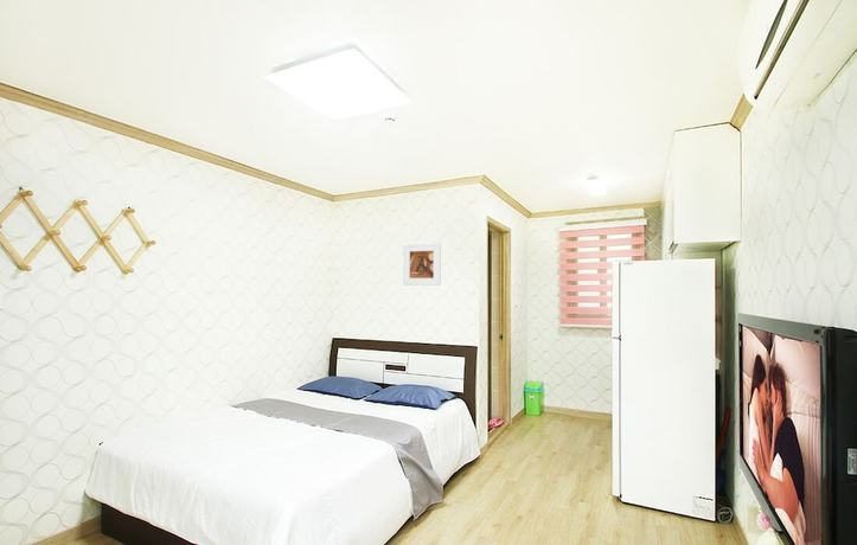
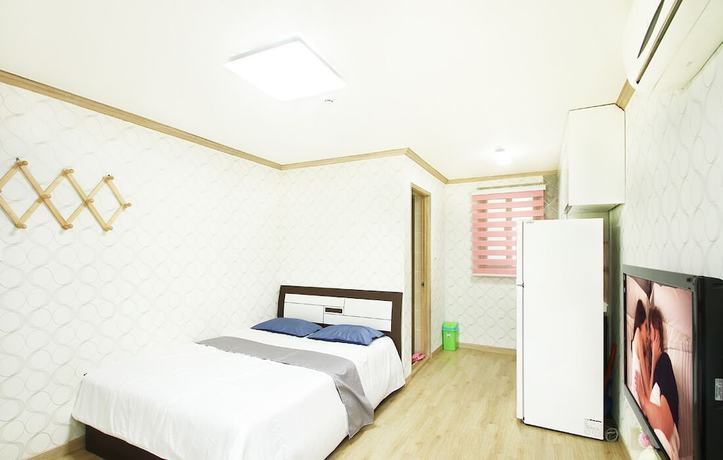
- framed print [402,242,442,287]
